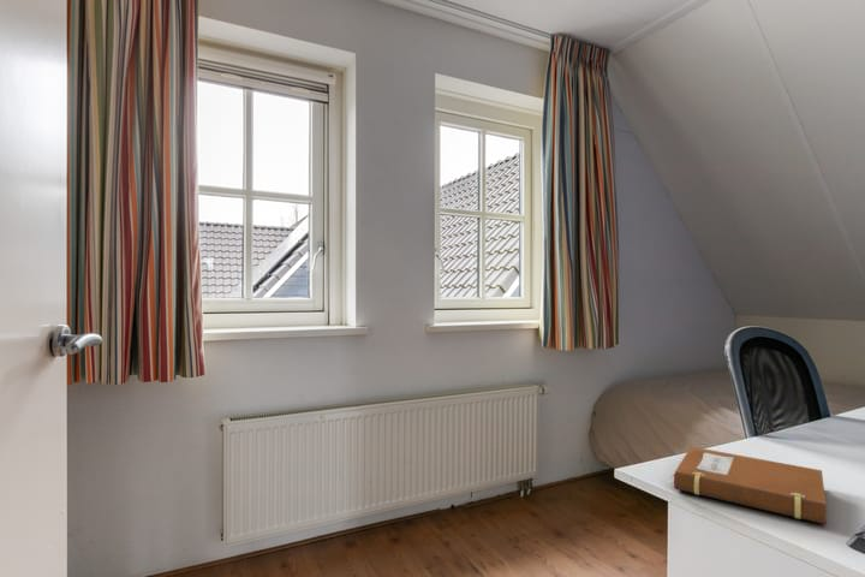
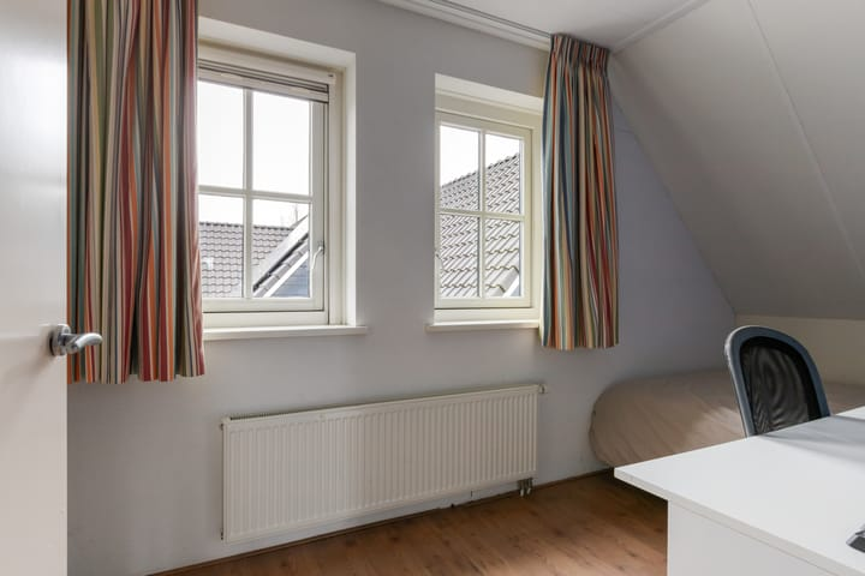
- notebook [669,445,828,525]
